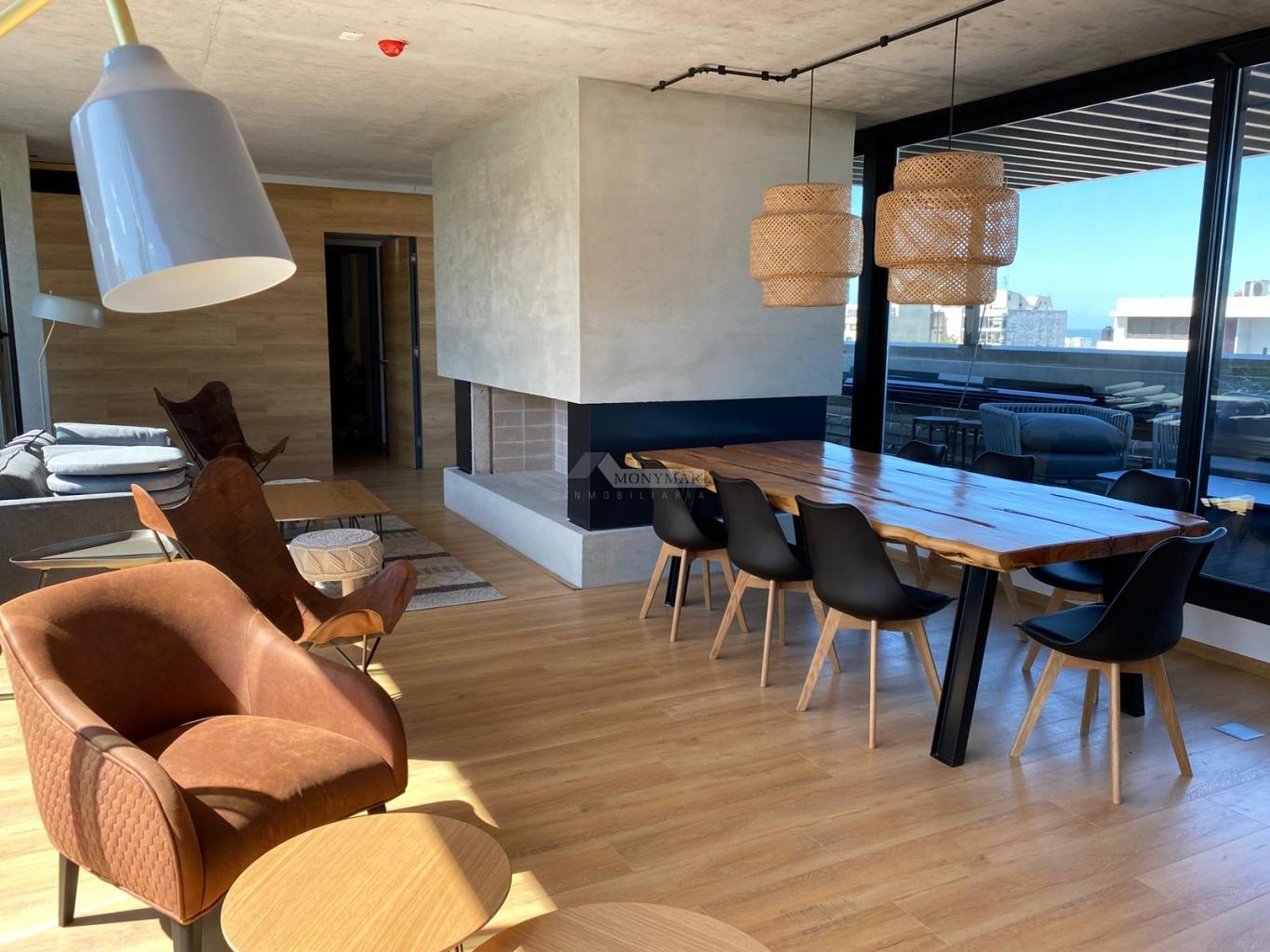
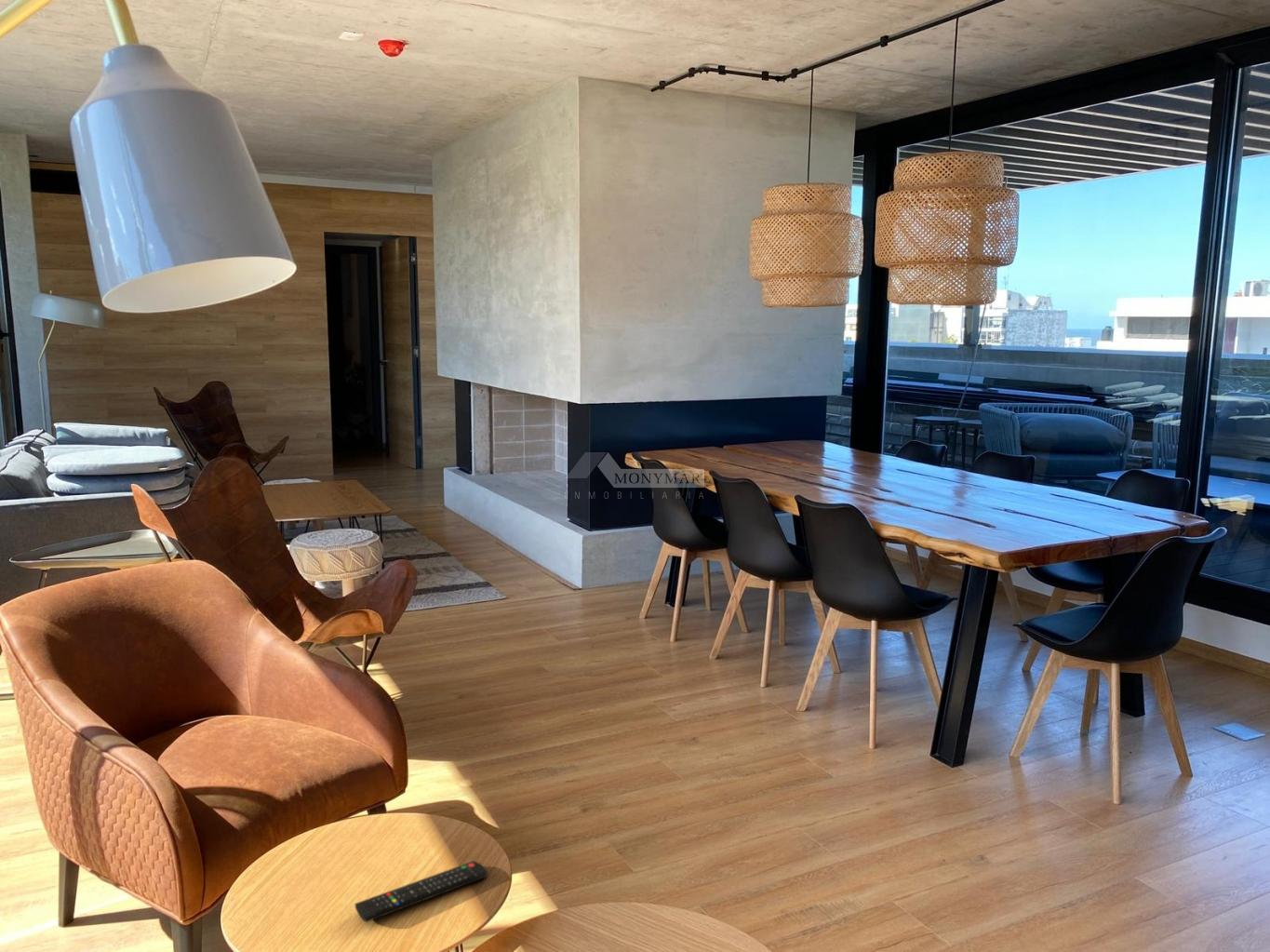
+ remote control [354,860,488,923]
